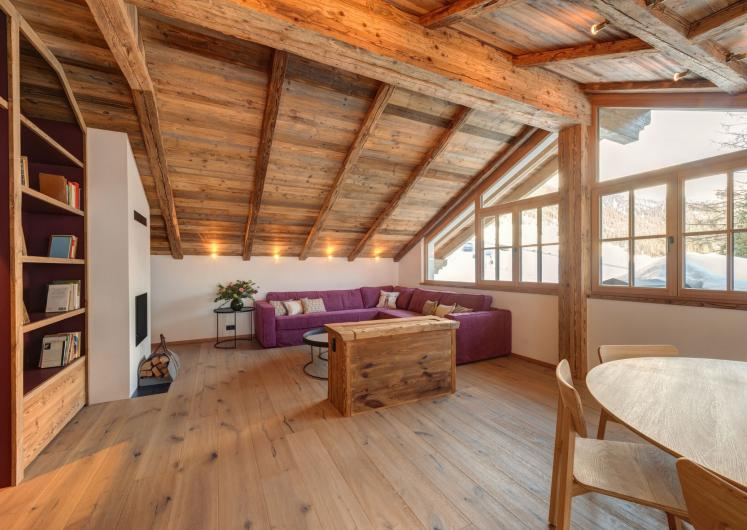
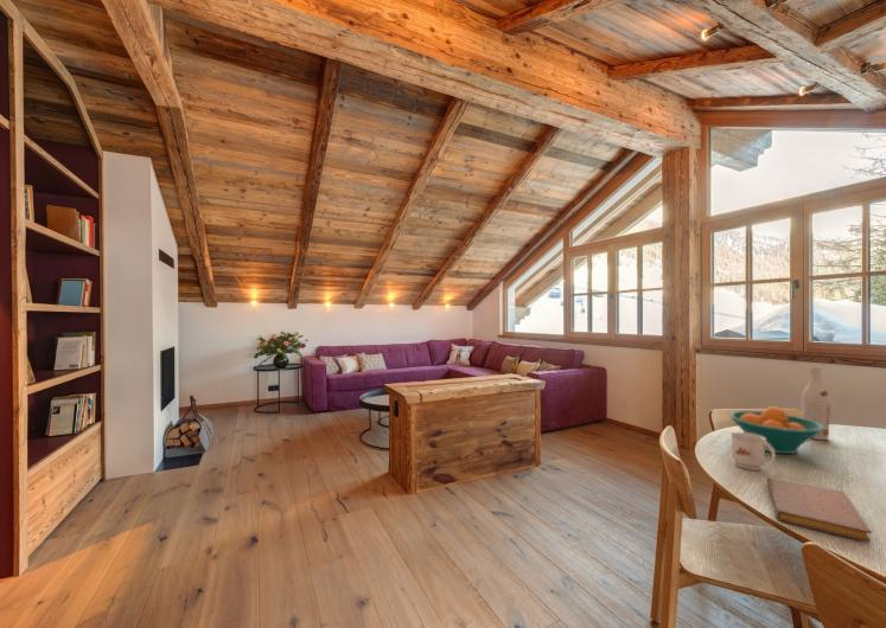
+ fruit bowl [728,405,824,455]
+ mug [729,431,777,472]
+ wine bottle [801,365,831,441]
+ notebook [766,476,873,543]
